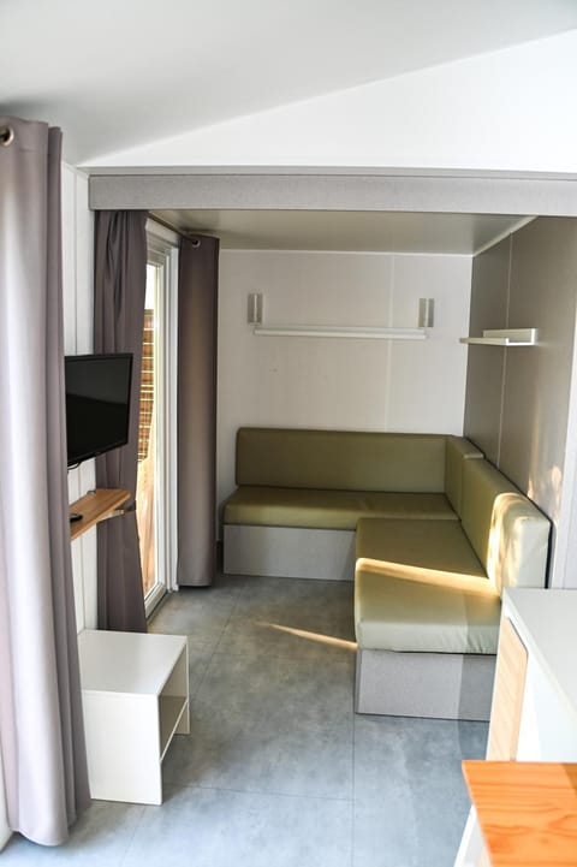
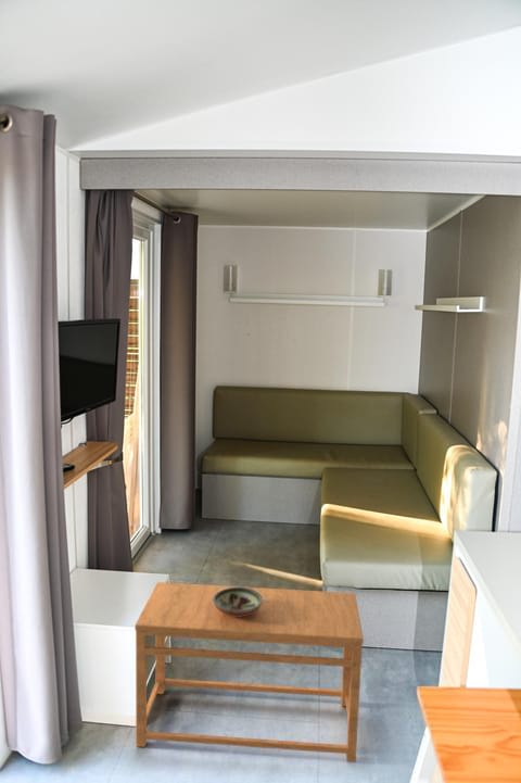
+ decorative bowl [213,586,263,617]
+ side table [134,581,365,763]
